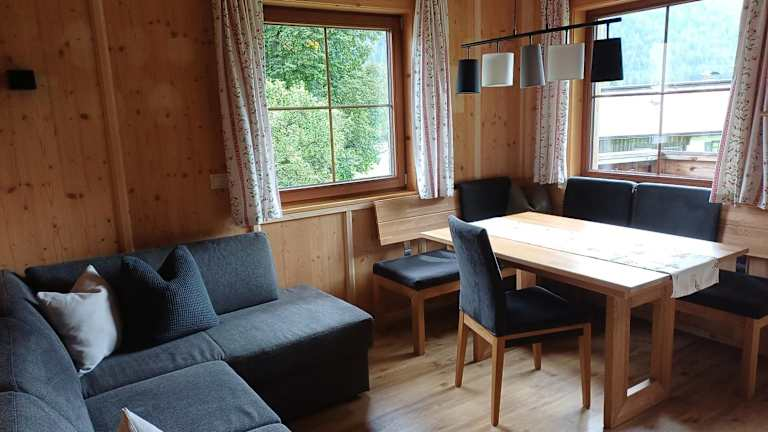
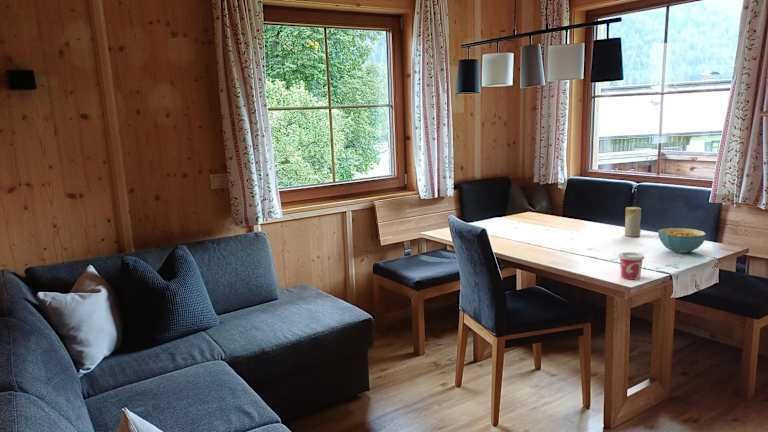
+ candle [624,206,642,238]
+ cup [617,251,646,281]
+ cereal bowl [657,227,707,254]
